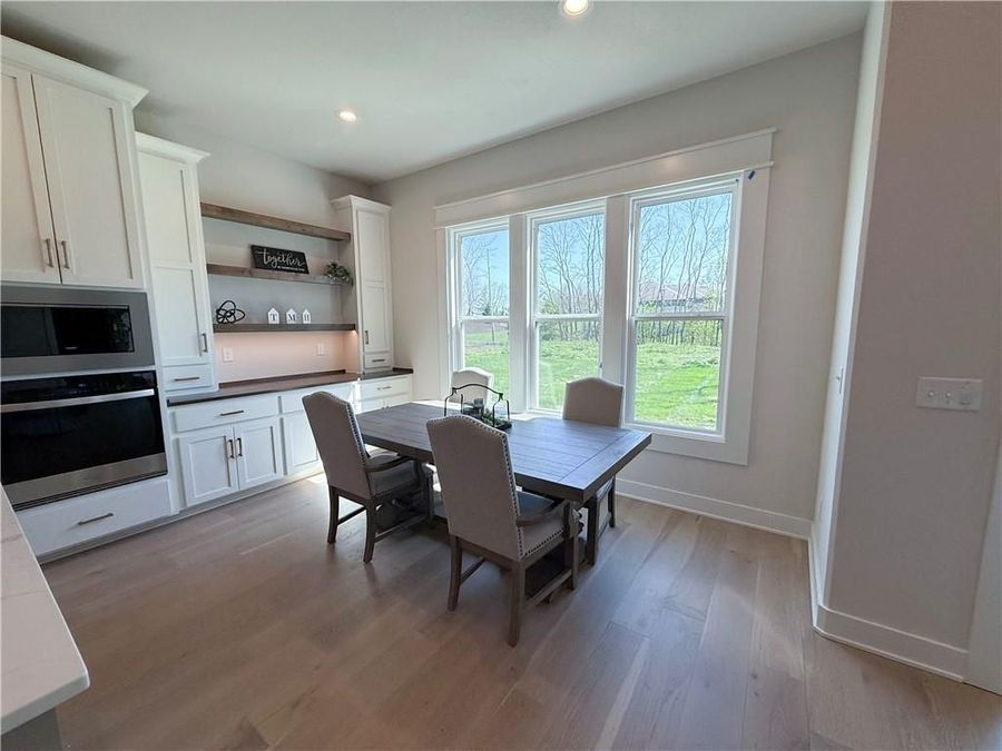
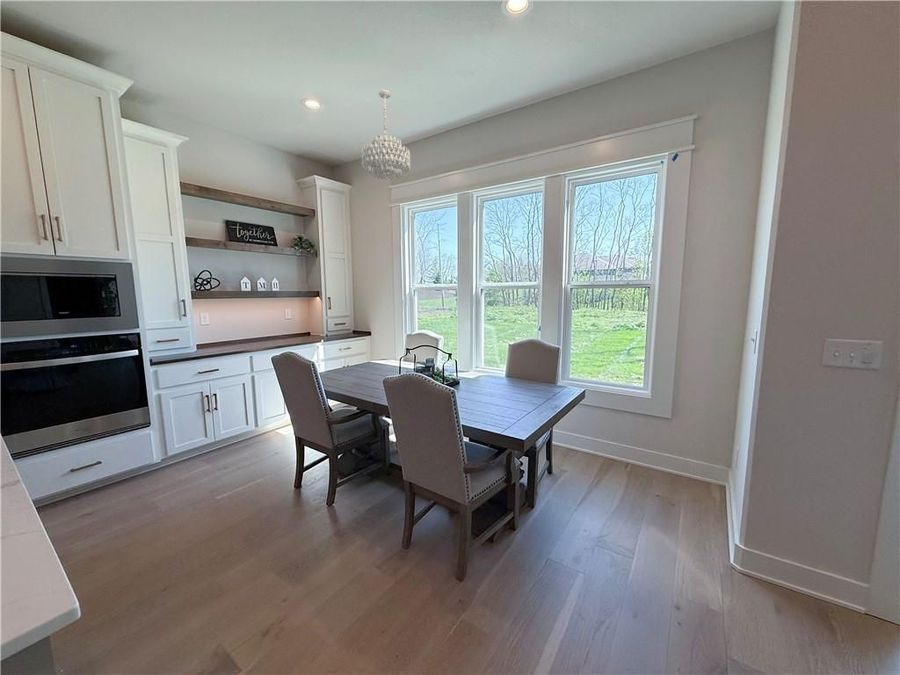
+ chandelier [360,89,412,181]
